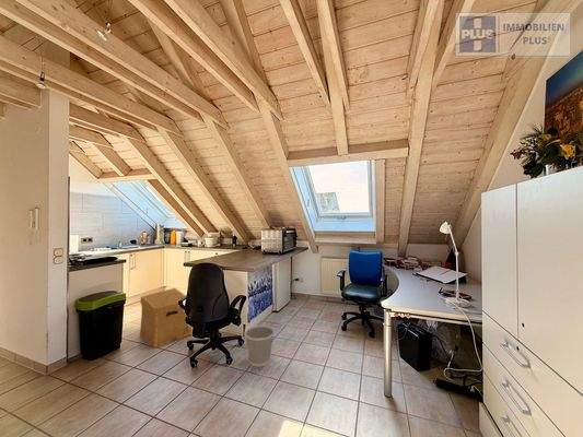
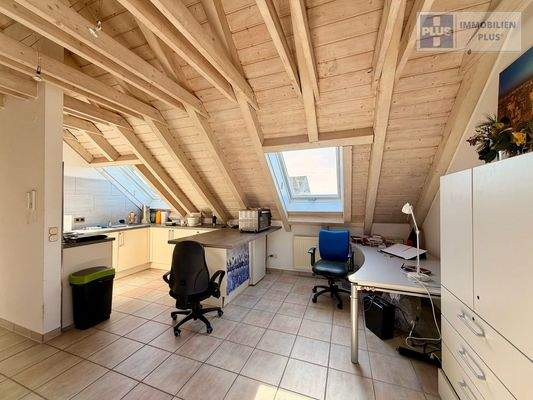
- wastebasket [244,324,276,368]
- cardboard box [139,287,193,350]
